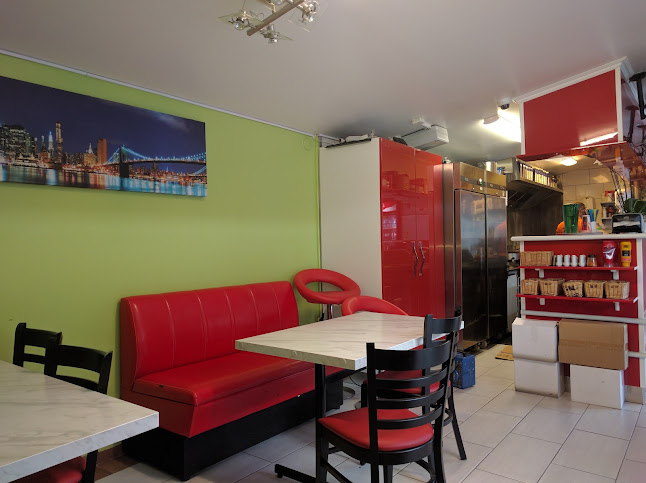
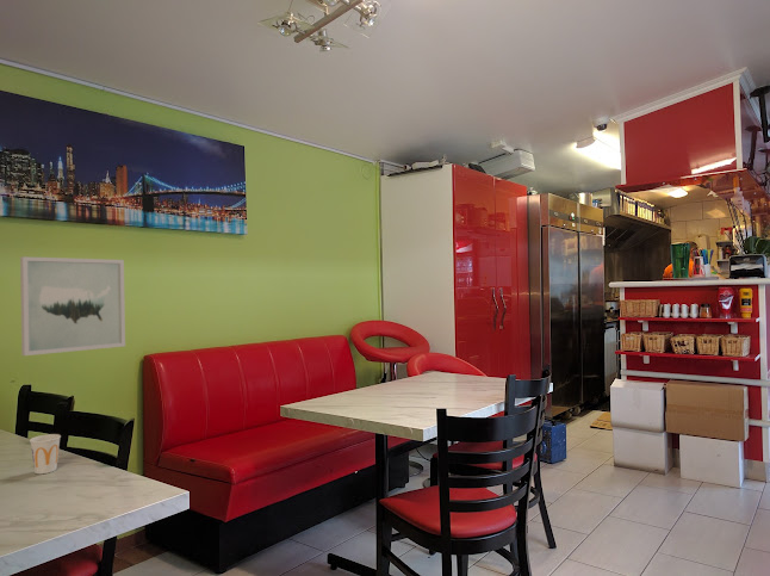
+ wall art [19,255,126,357]
+ cup [29,433,62,475]
